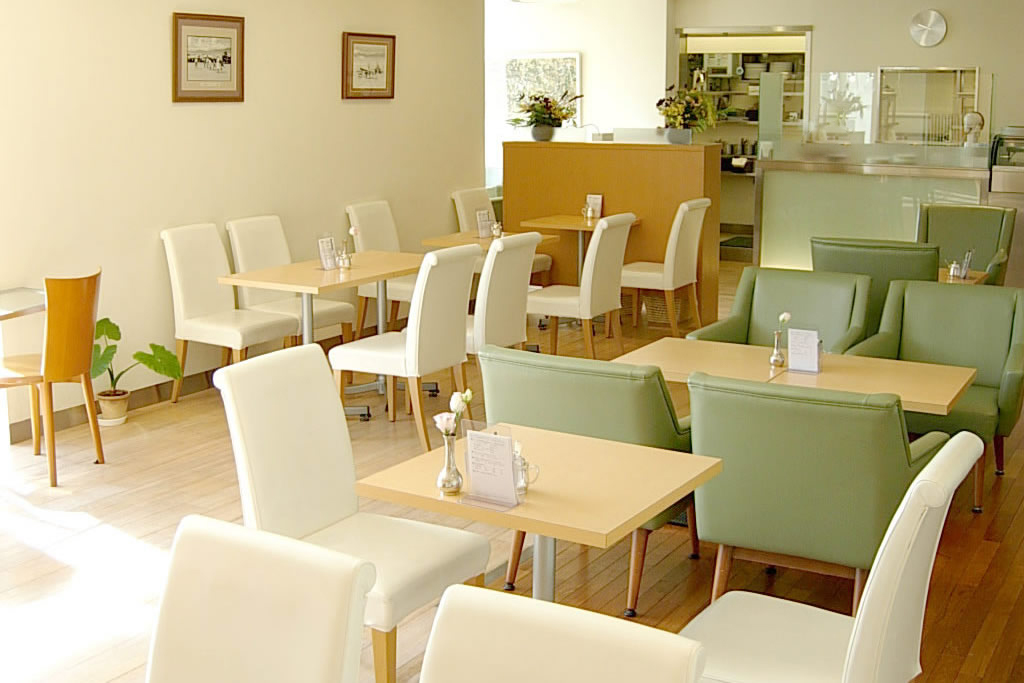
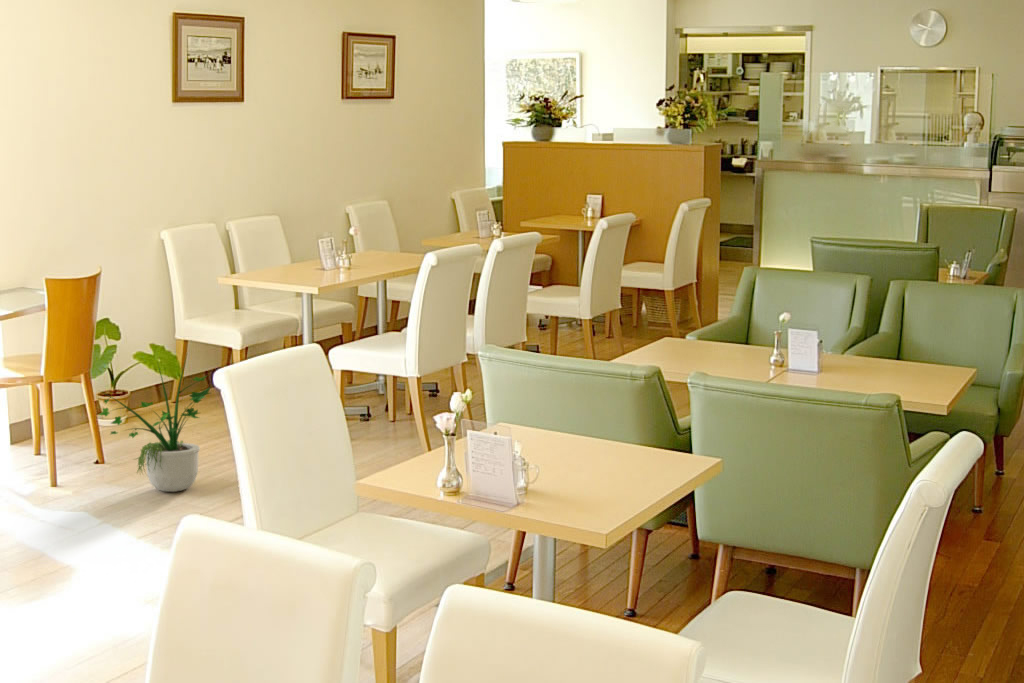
+ potted plant [98,351,212,493]
